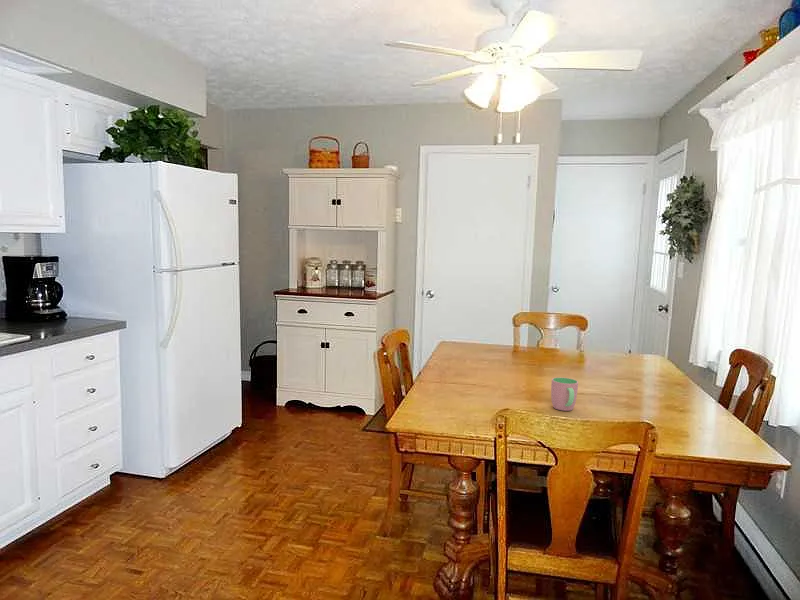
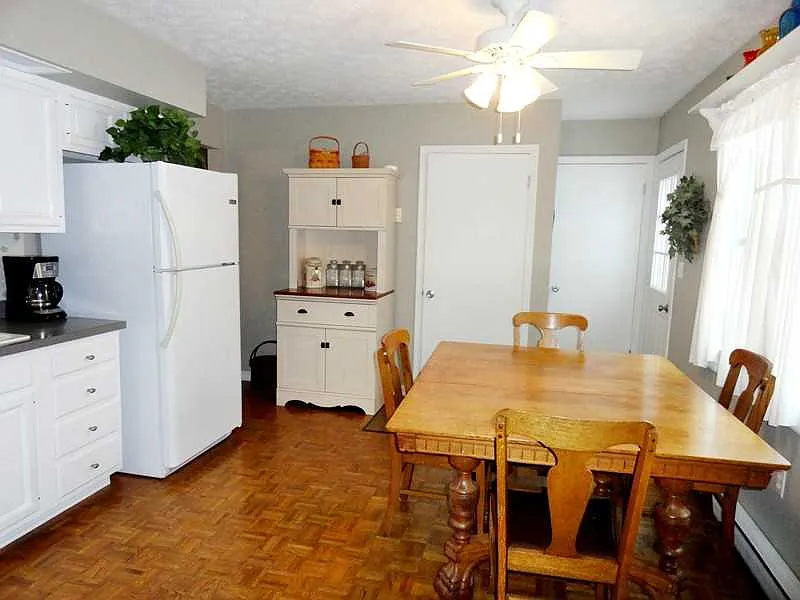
- cup [550,376,579,412]
